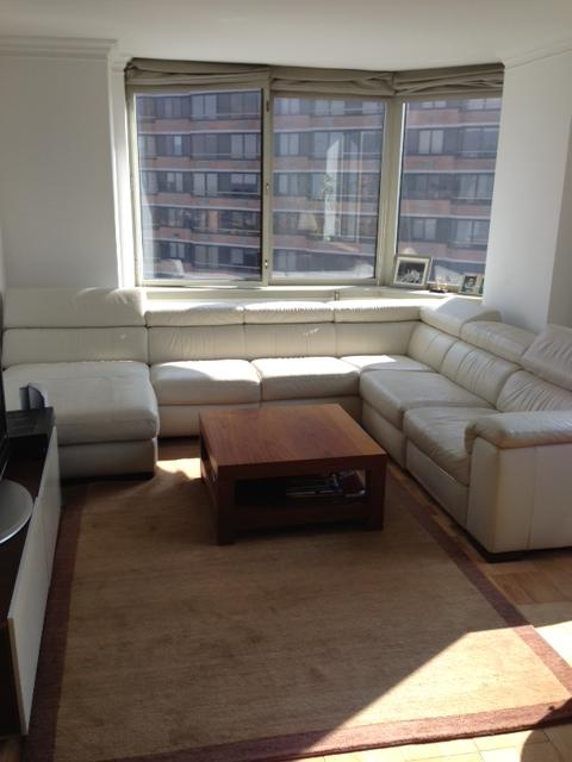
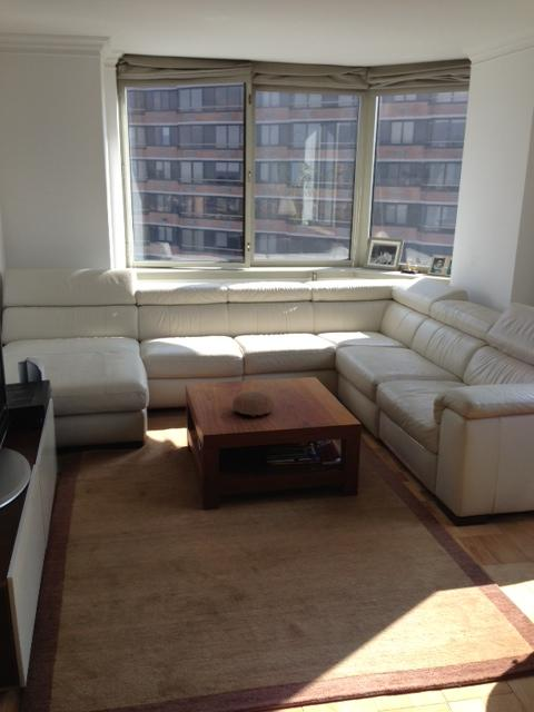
+ decorative bowl [231,390,275,418]
